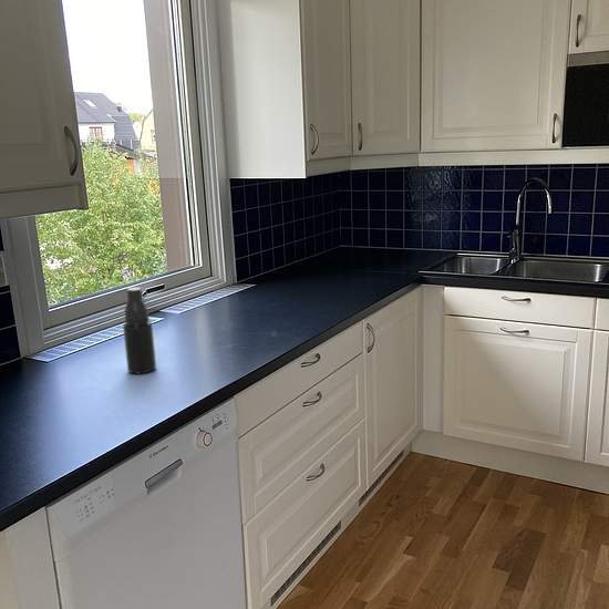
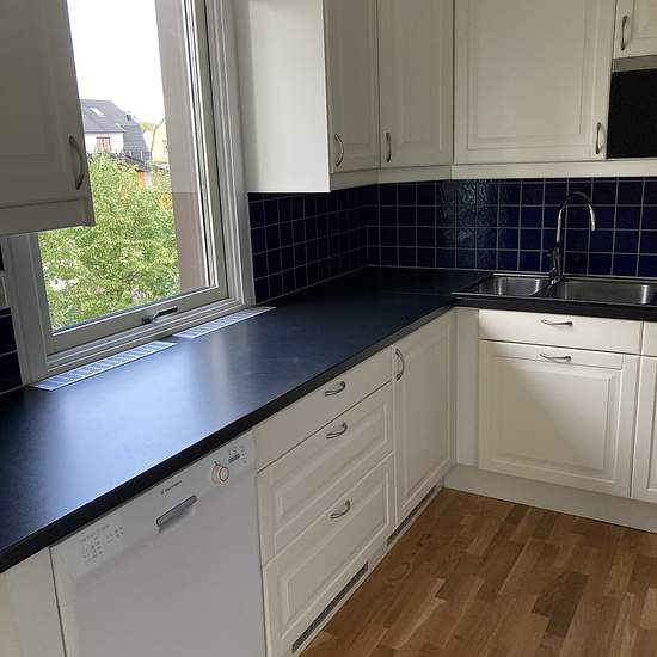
- spray bottle [122,287,157,375]
